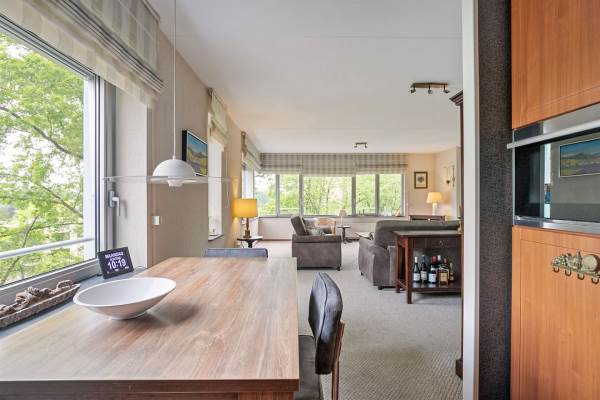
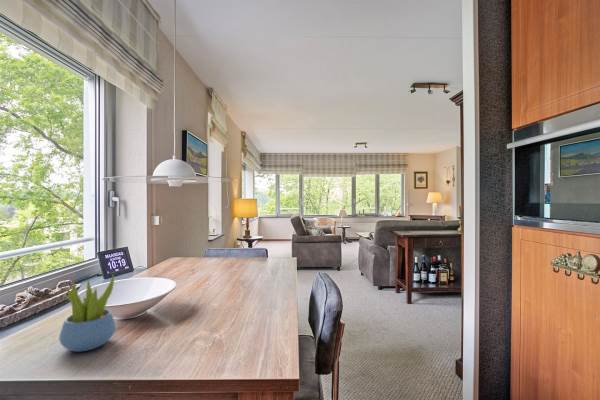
+ succulent plant [58,272,117,353]
